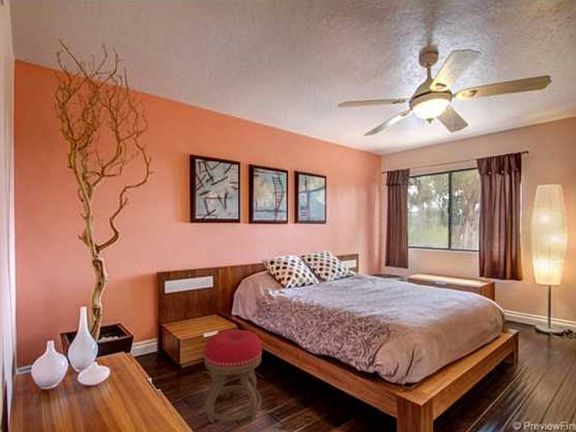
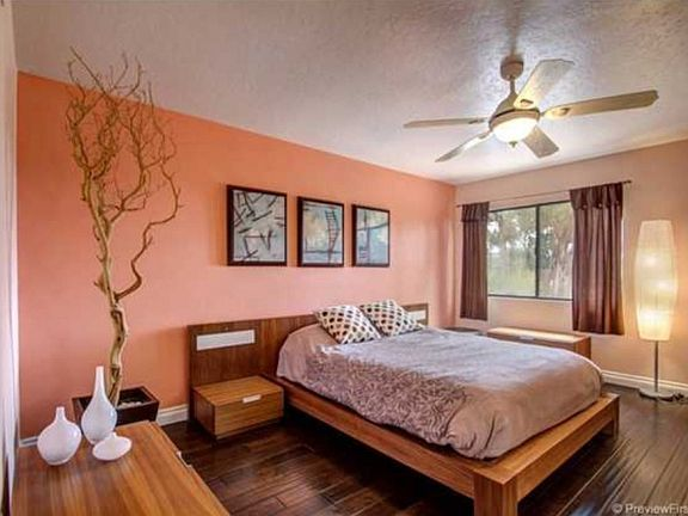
- stool [203,329,263,424]
